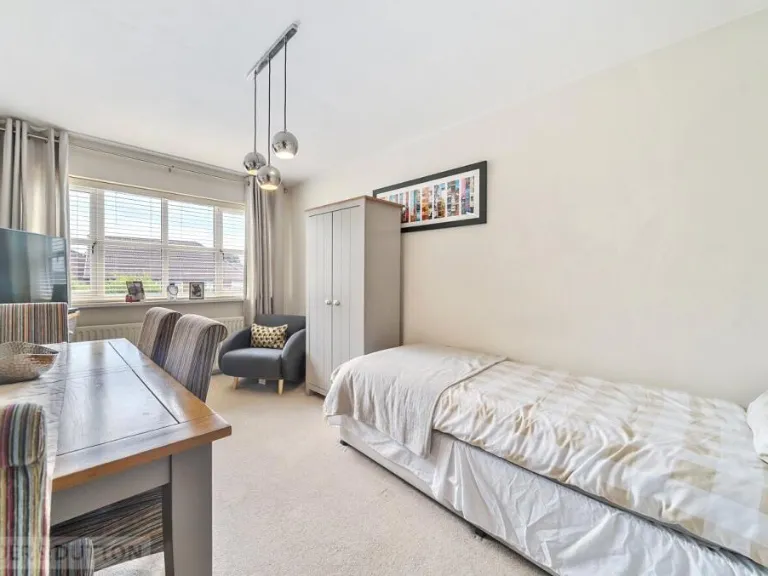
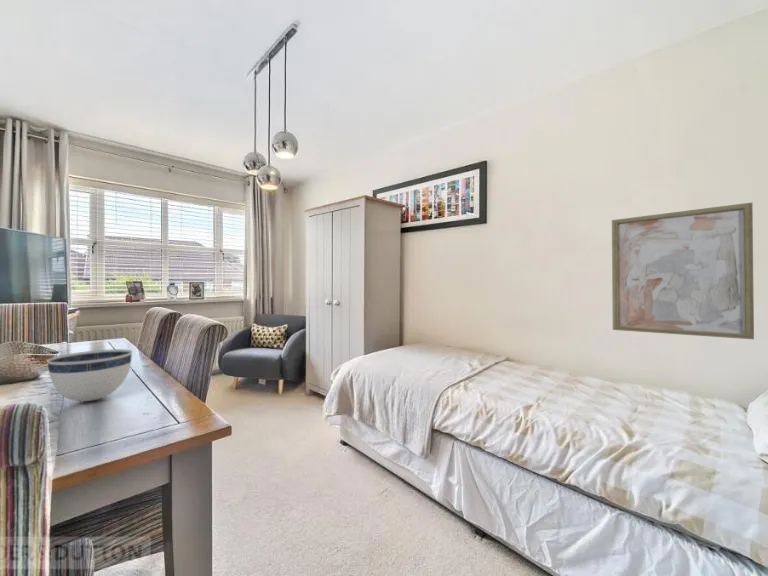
+ bowl [45,348,134,402]
+ wall art [611,202,755,340]
